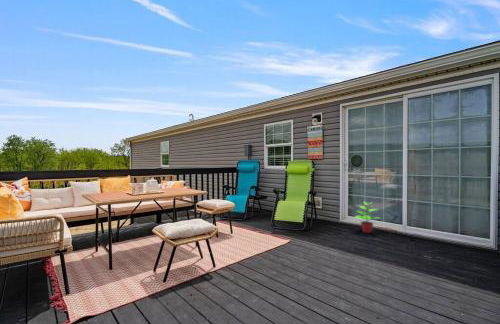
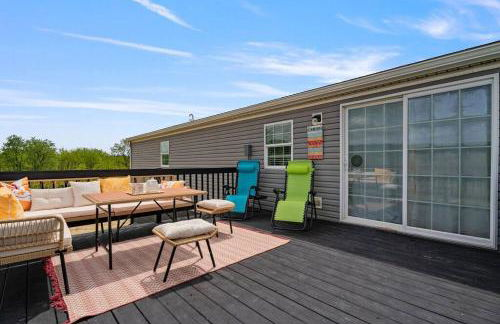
- potted plant [353,200,382,234]
